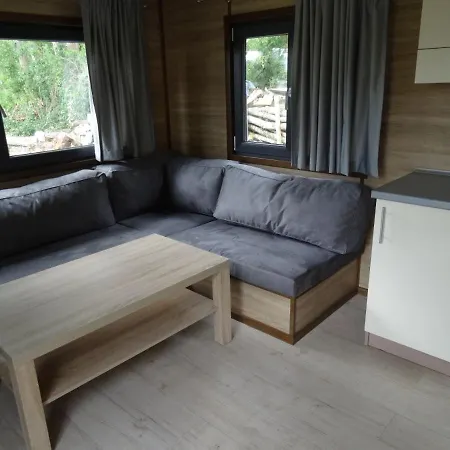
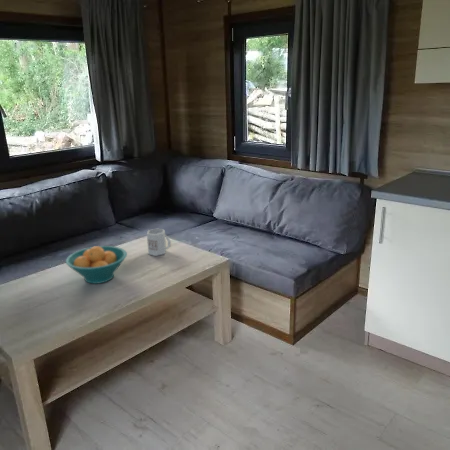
+ fruit bowl [65,245,128,285]
+ mug [146,228,172,257]
